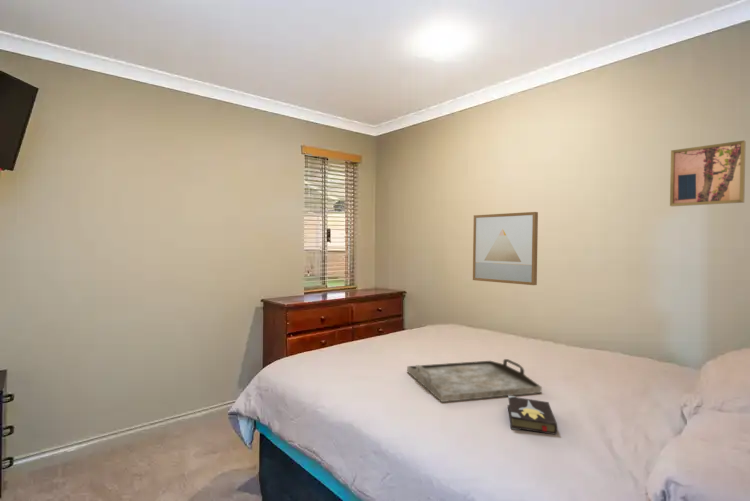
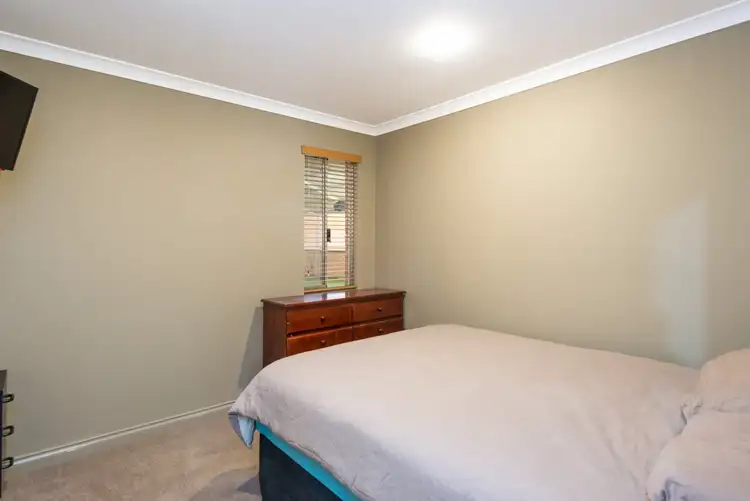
- wall art [472,211,539,286]
- hardback book [507,395,558,436]
- serving tray [406,358,543,403]
- wall art [669,139,747,207]
